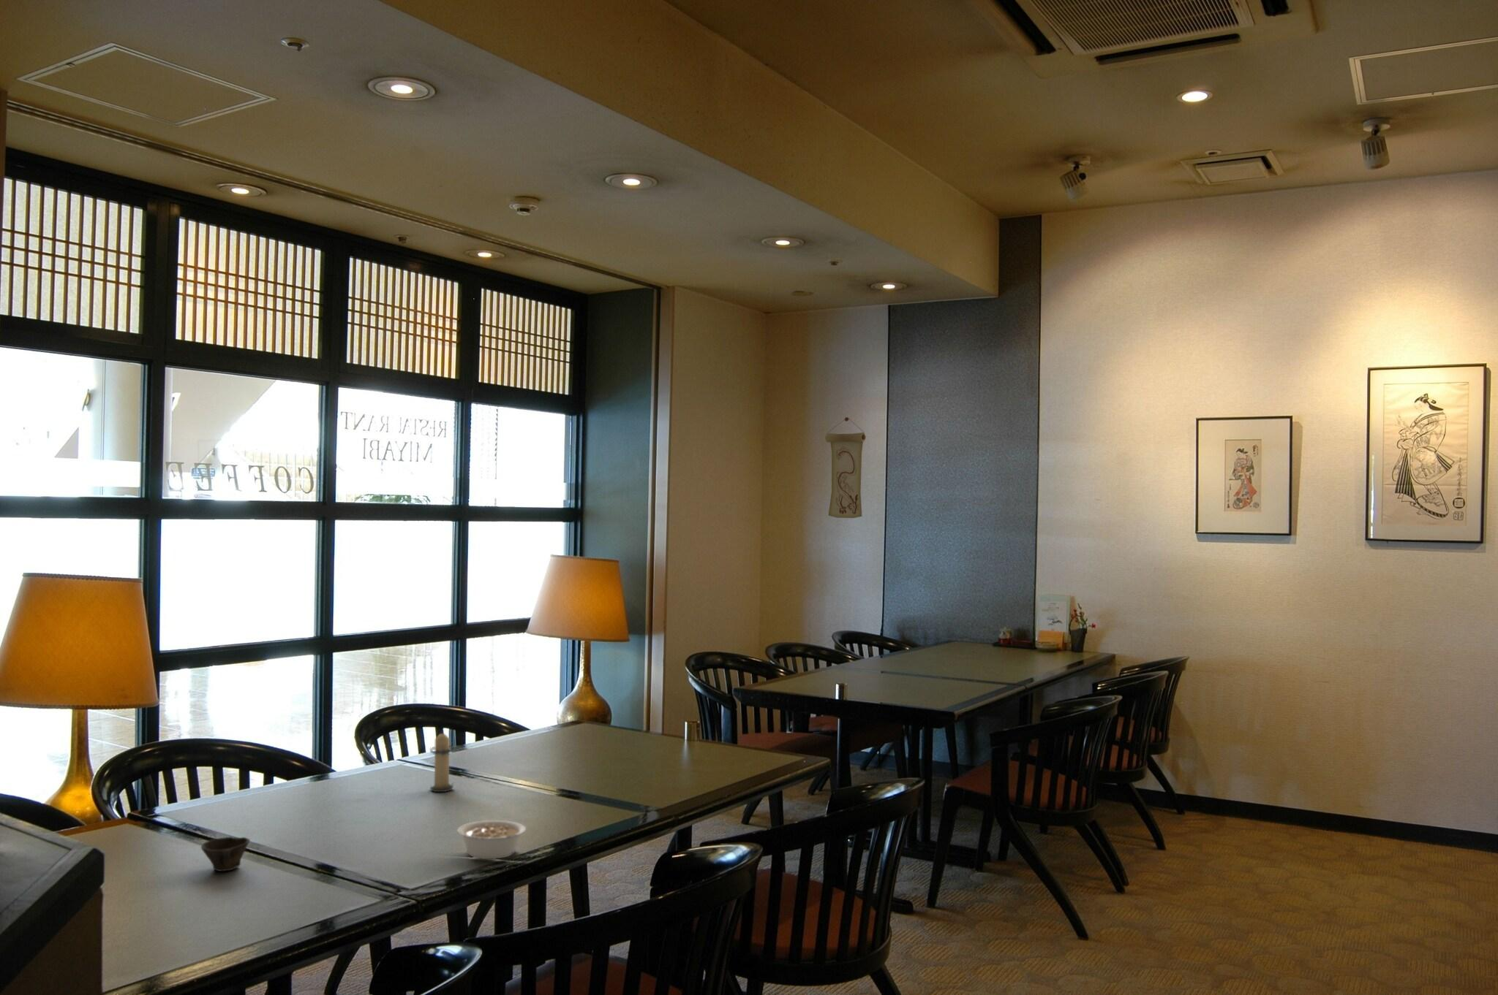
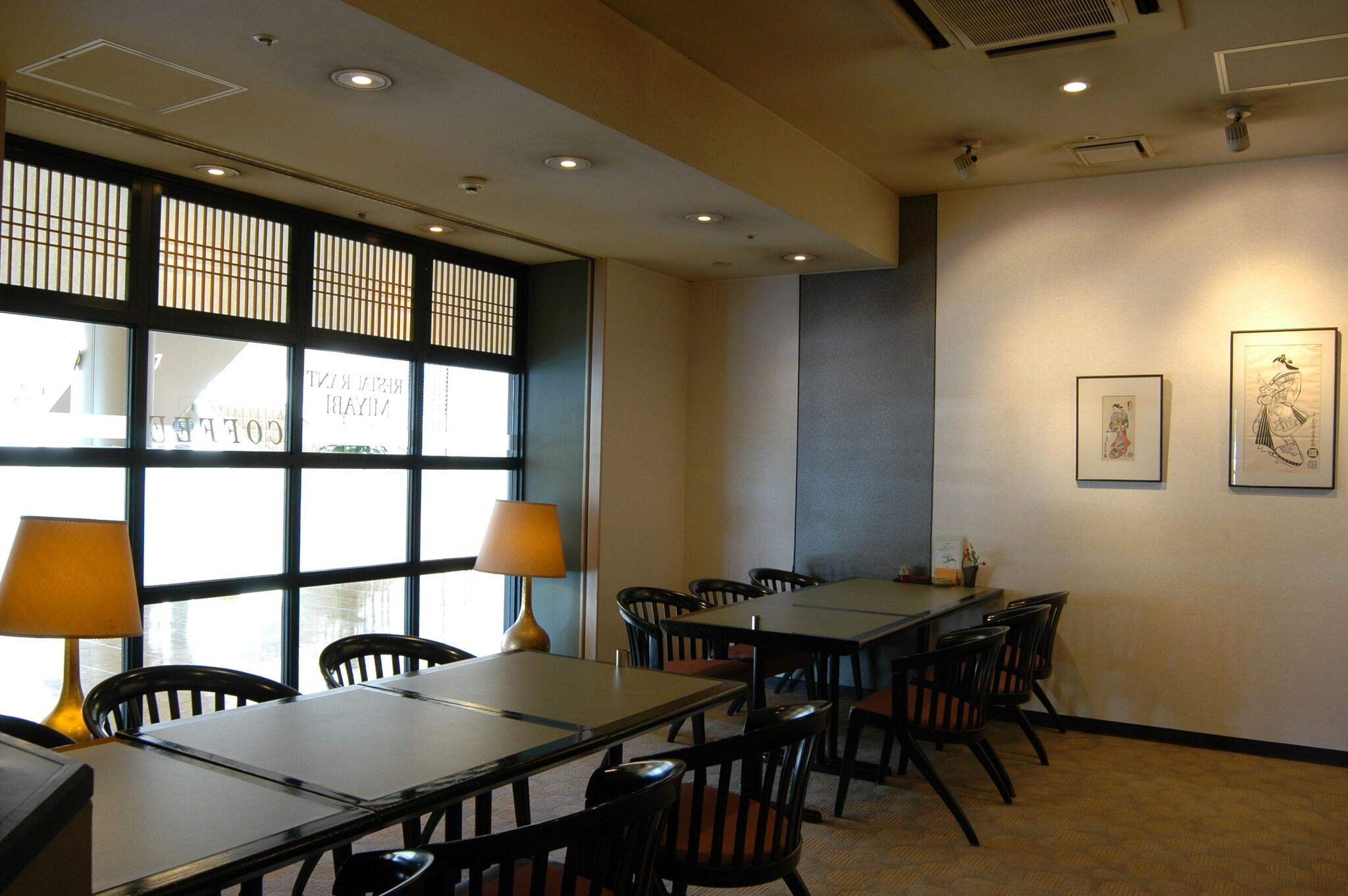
- cup [200,836,251,872]
- wall scroll [825,416,866,519]
- candle [429,730,456,793]
- legume [457,820,527,860]
